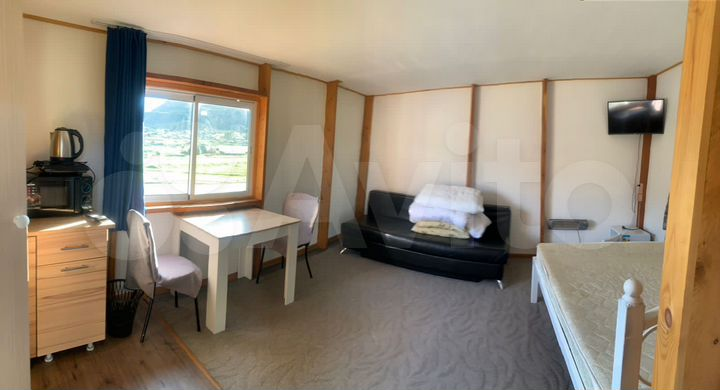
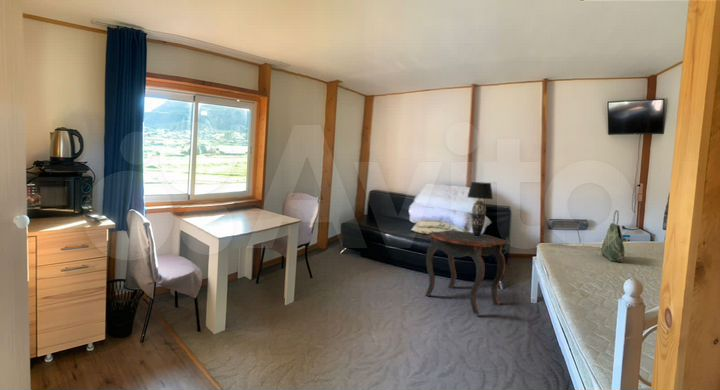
+ tote bag [600,209,625,263]
+ table lamp [466,181,494,237]
+ side table [424,229,508,315]
